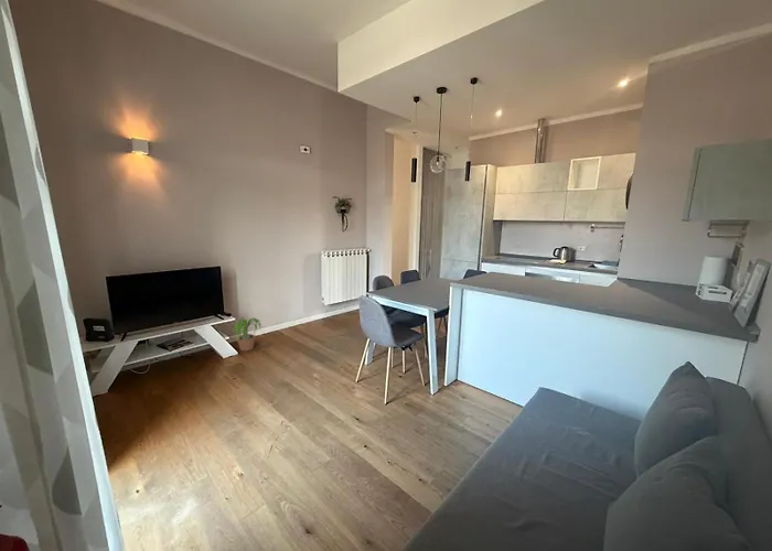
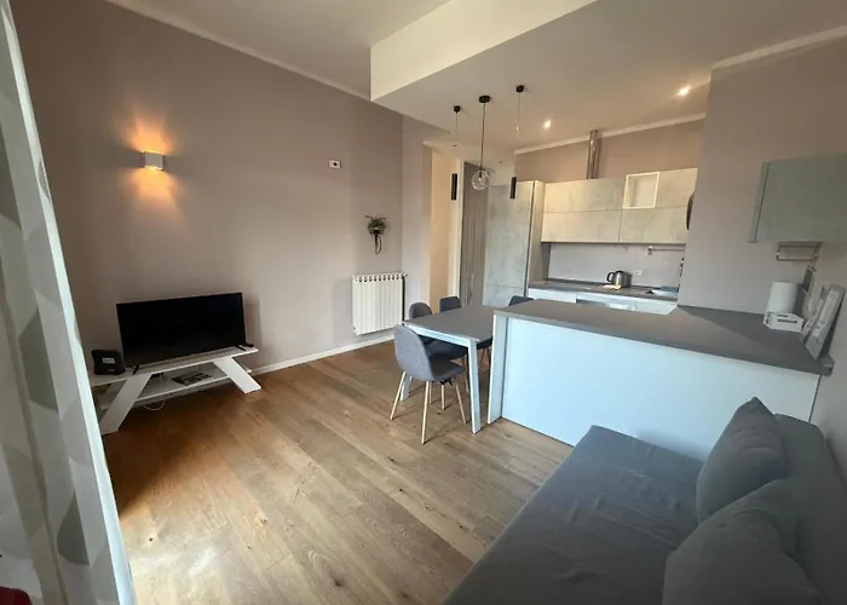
- potted plant [232,316,266,352]
